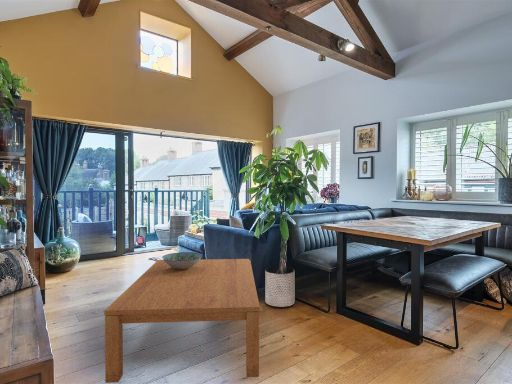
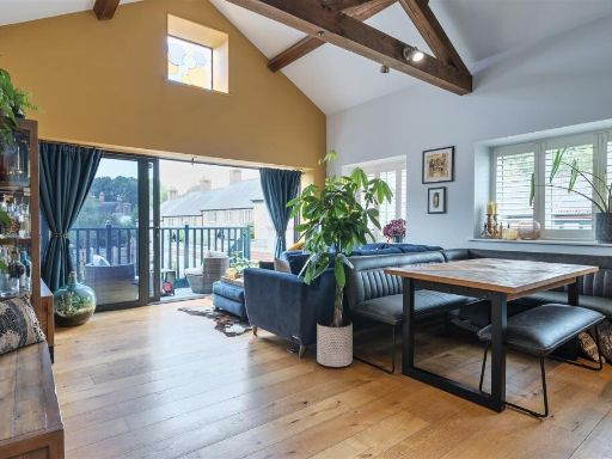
- coffee table [103,258,261,384]
- decorative bowl [161,251,203,270]
